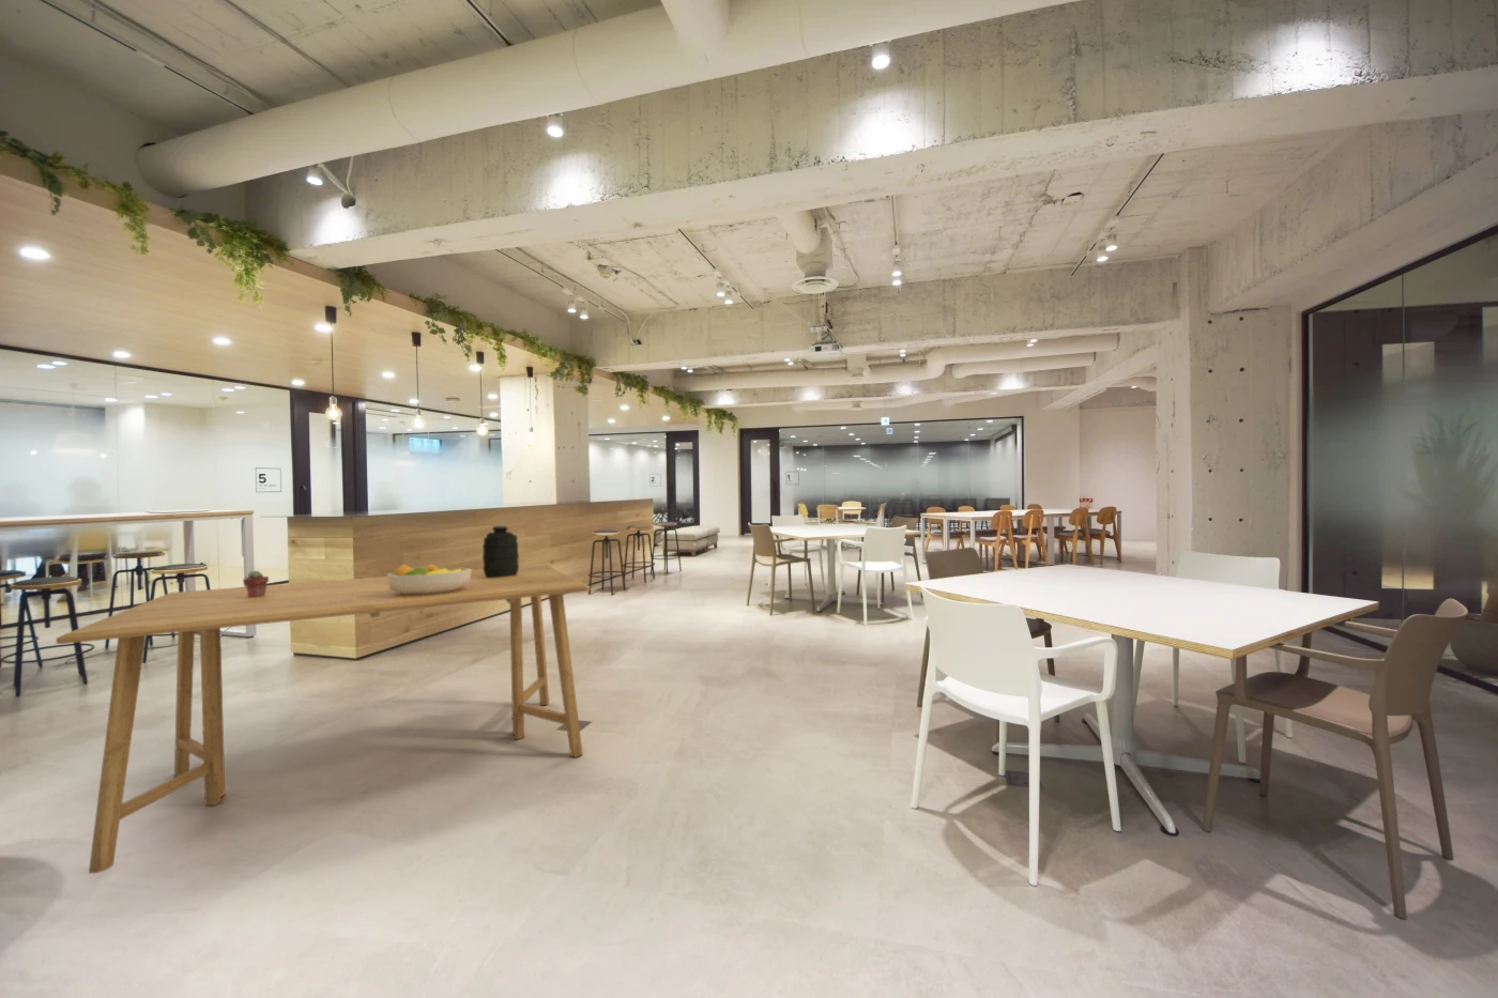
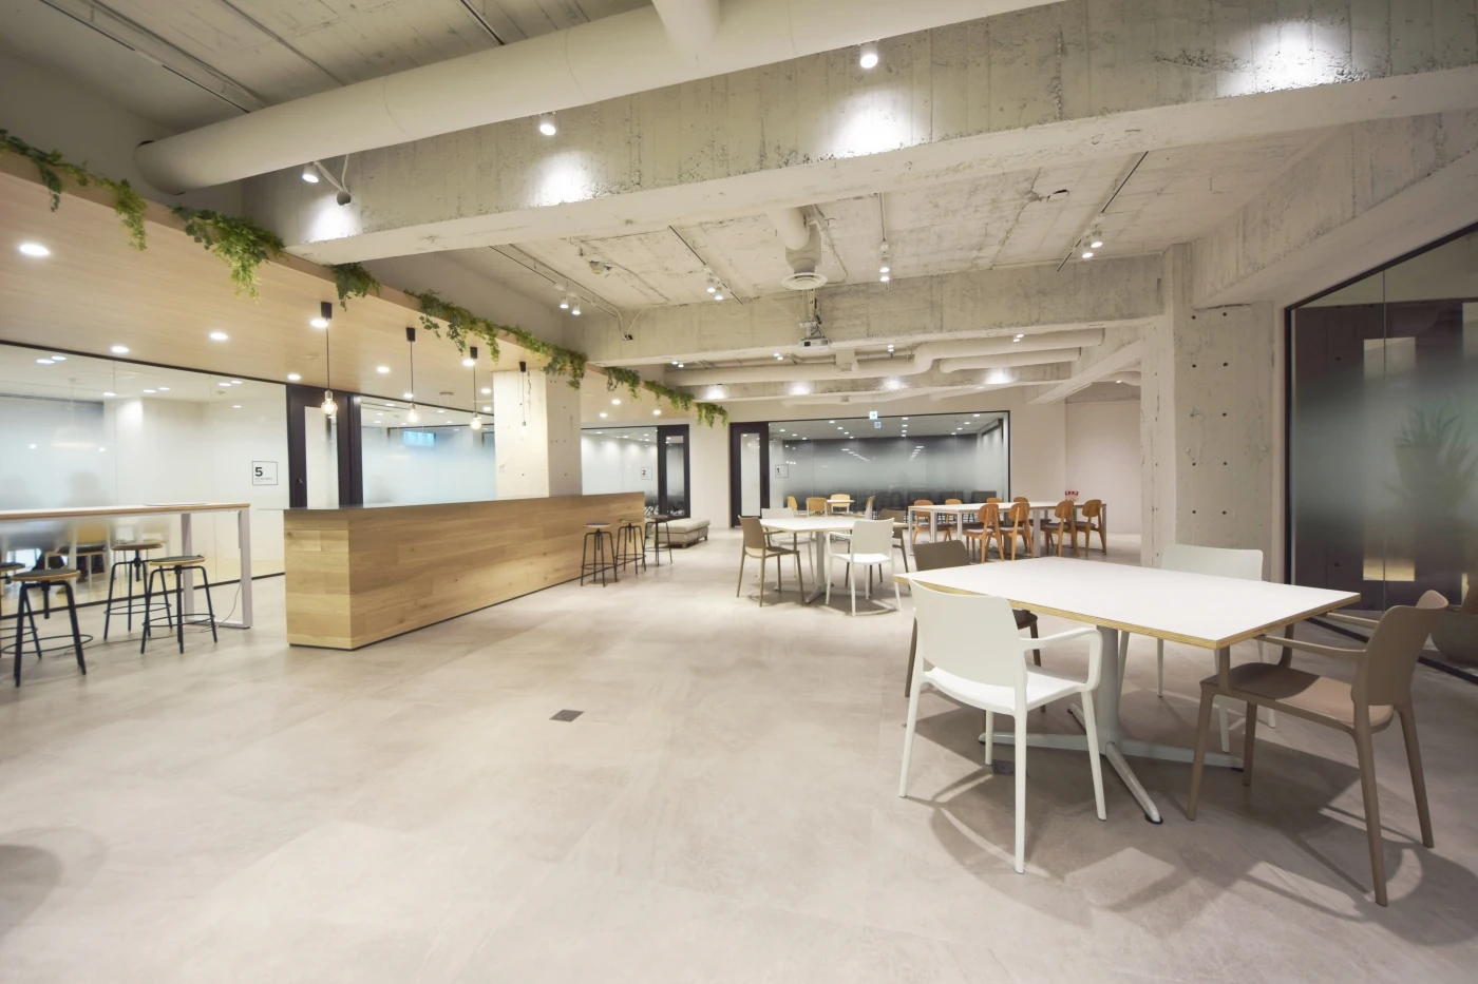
- water jug [481,525,520,578]
- dining table [55,564,590,874]
- fruit bowl [386,562,473,595]
- potted succulent [242,569,270,597]
